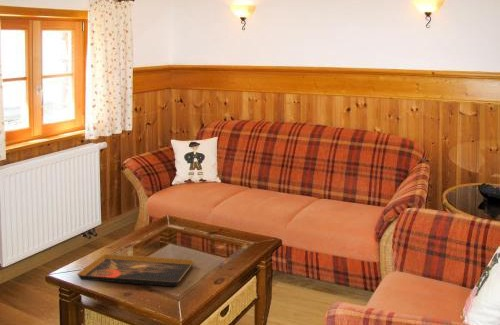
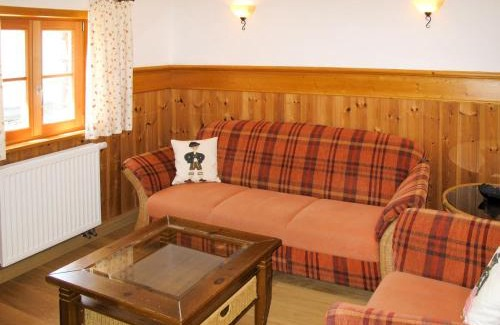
- decorative tray [76,253,195,287]
